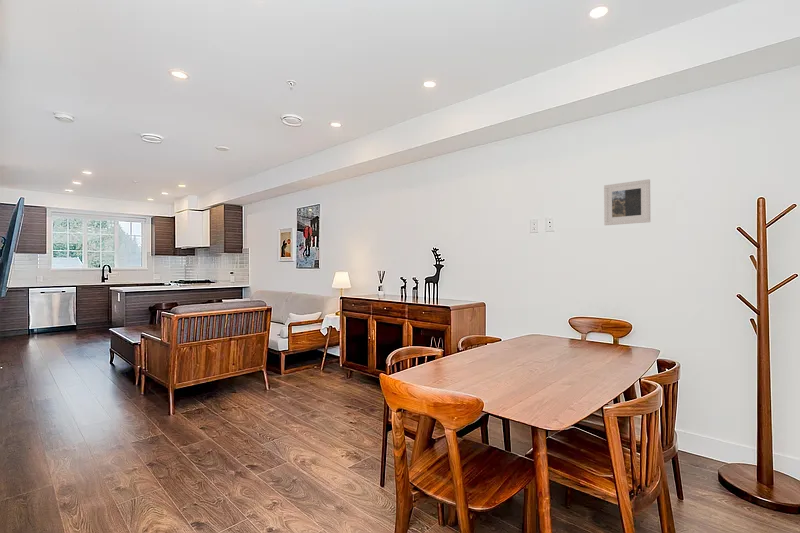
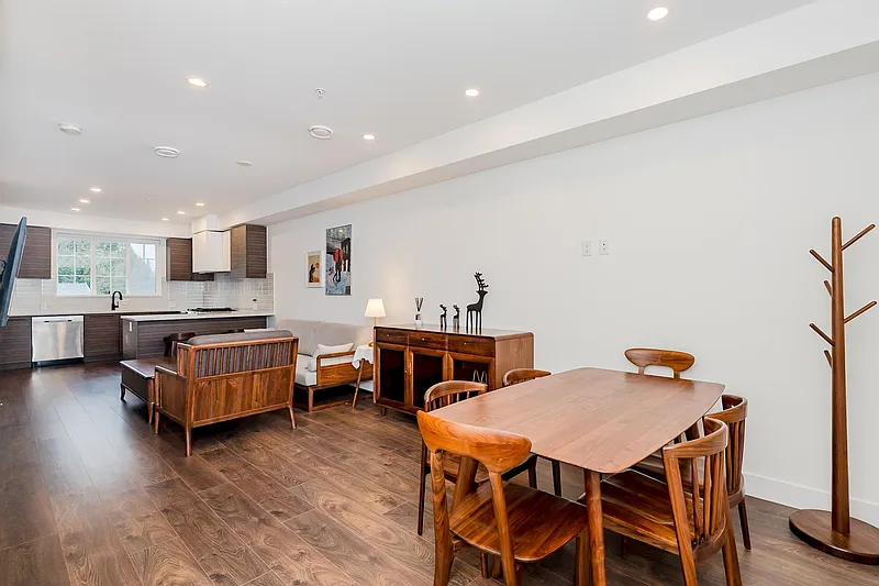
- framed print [603,178,652,226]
